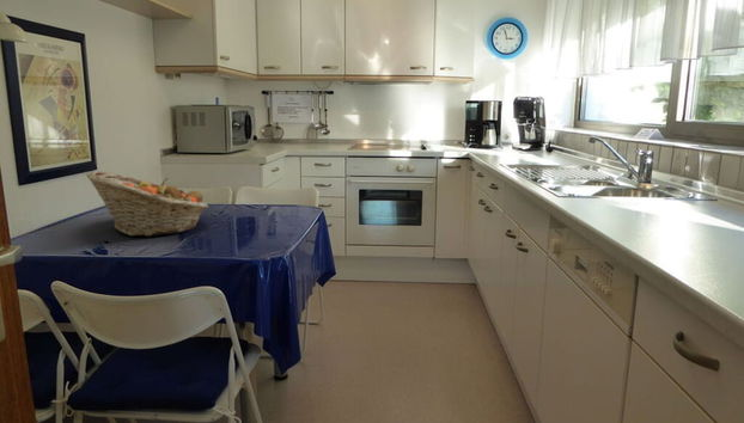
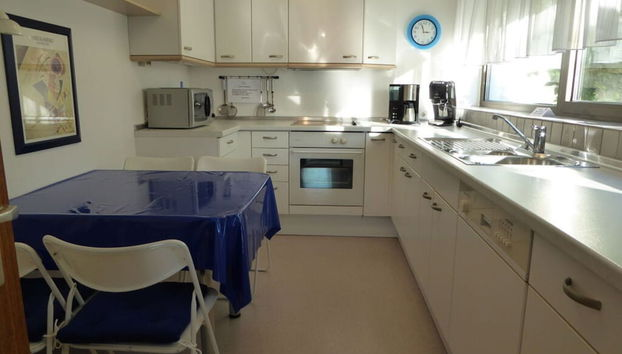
- fruit basket [85,170,209,238]
